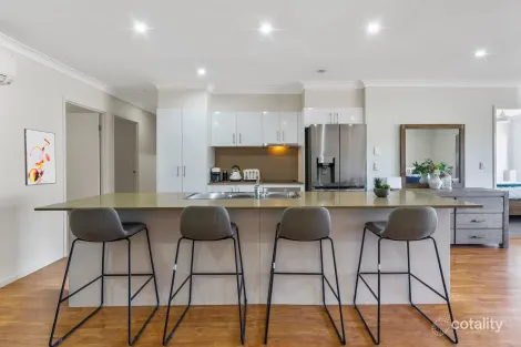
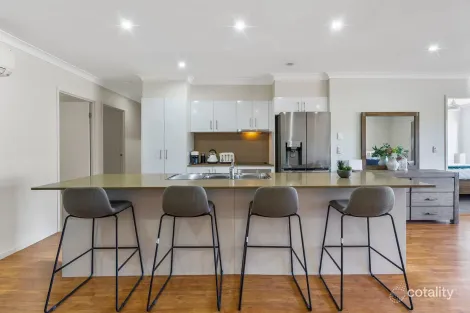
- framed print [23,127,57,186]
